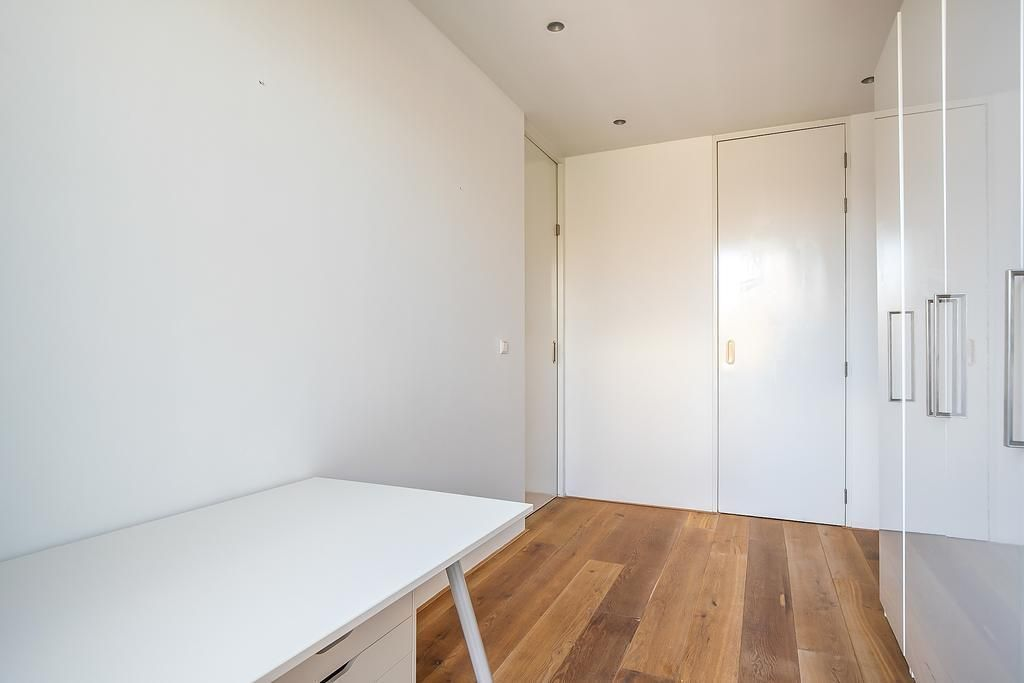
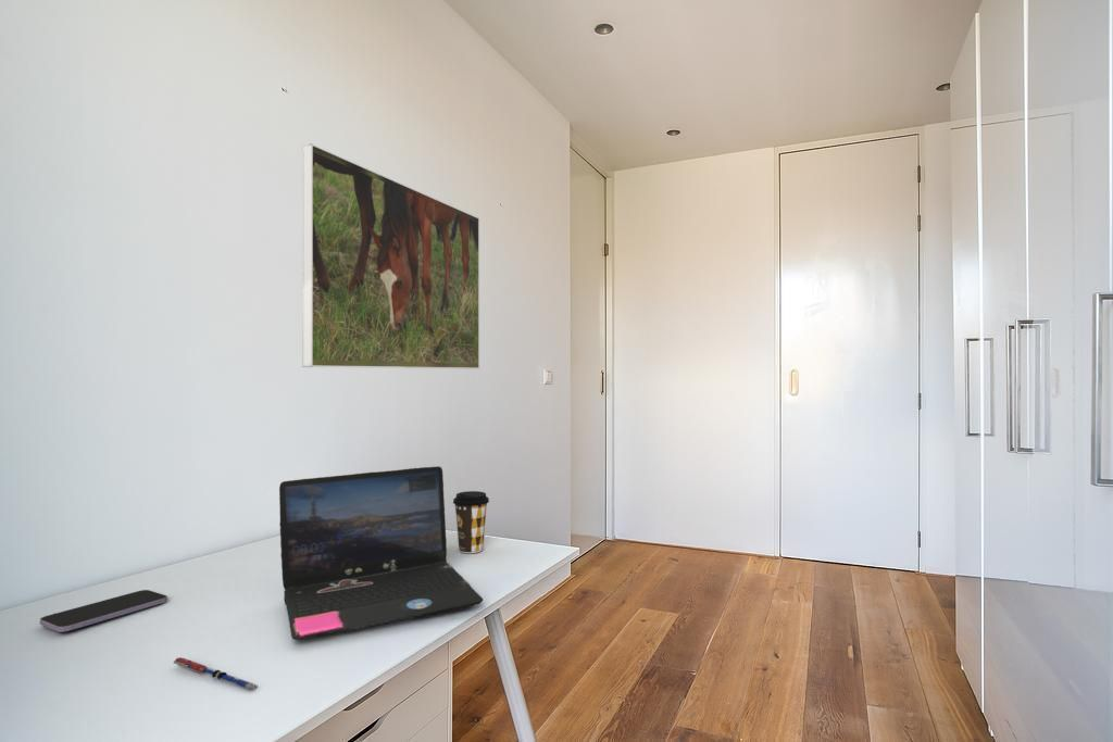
+ coffee cup [452,490,490,554]
+ pen [173,656,258,692]
+ smartphone [39,589,168,633]
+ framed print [301,142,480,370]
+ laptop [278,465,484,641]
